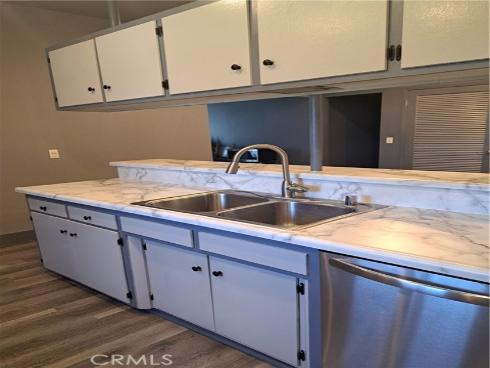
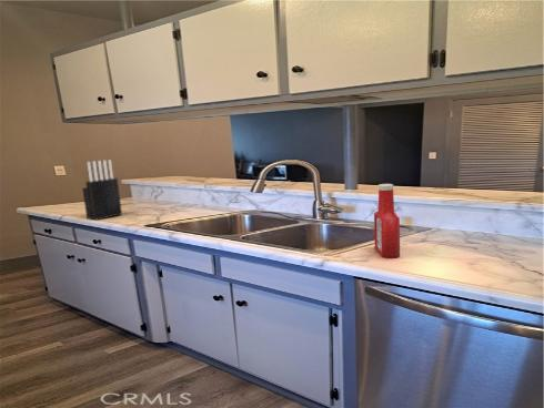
+ soap bottle [373,183,401,259]
+ knife block [81,159,123,222]
